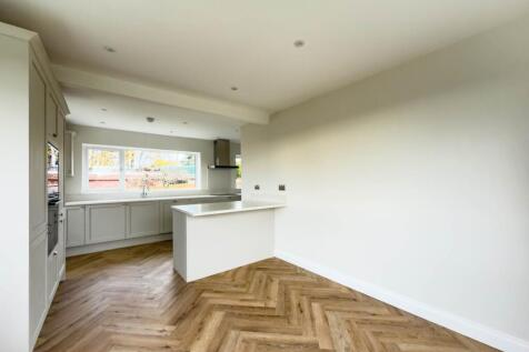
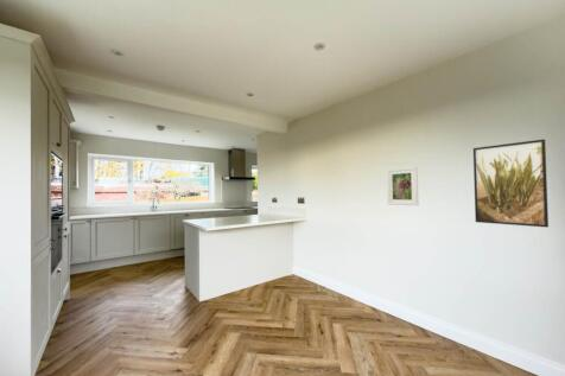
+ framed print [472,139,550,229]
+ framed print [386,166,420,206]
